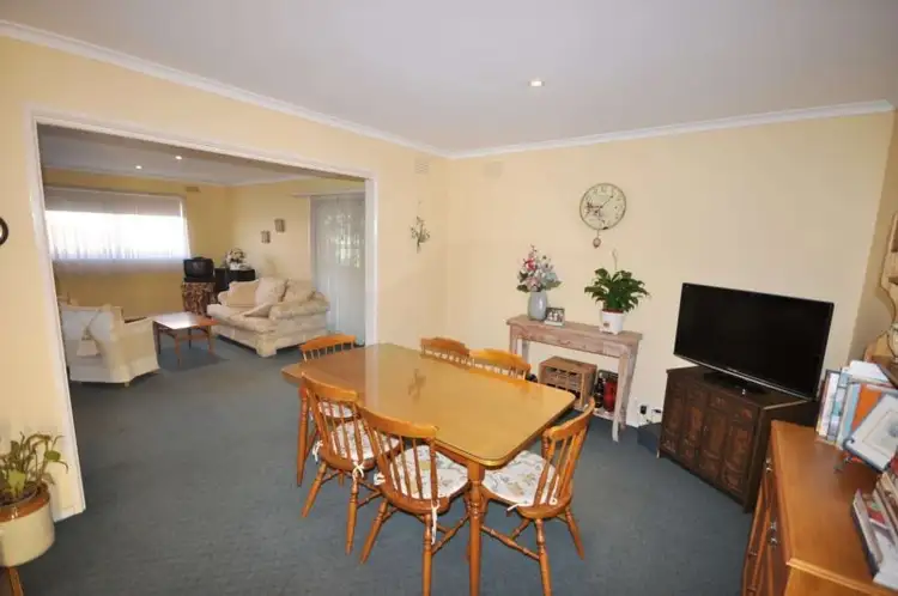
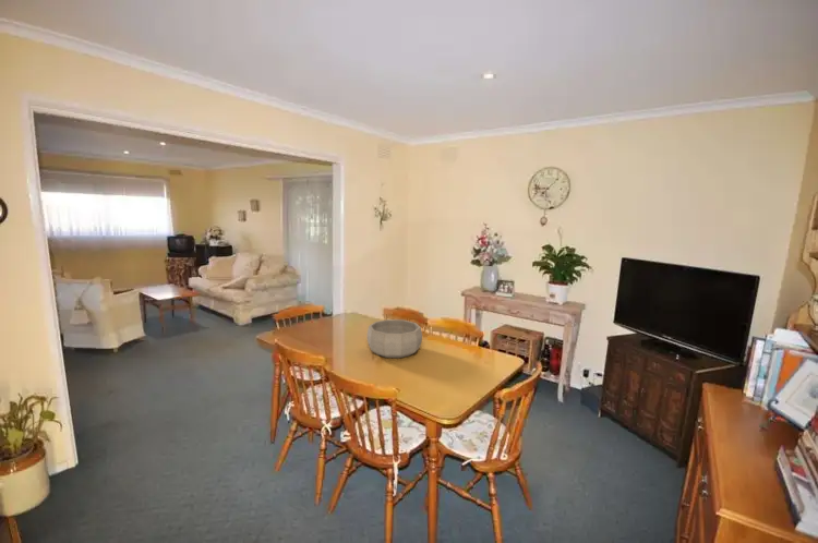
+ decorative bowl [366,318,423,359]
